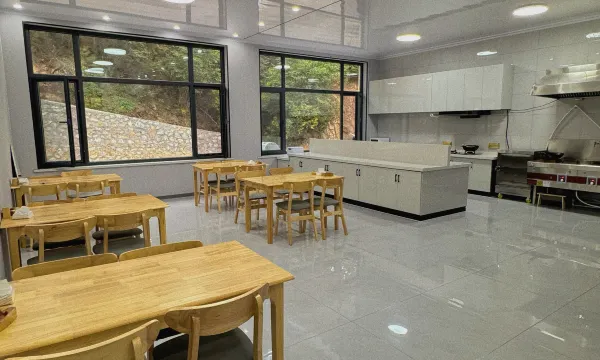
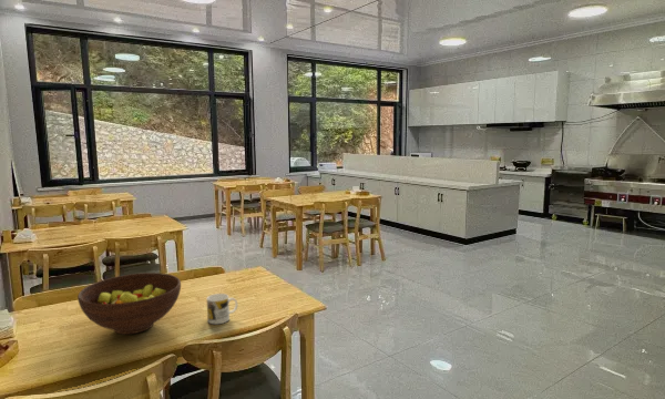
+ mug [206,293,238,325]
+ fruit bowl [76,272,182,336]
